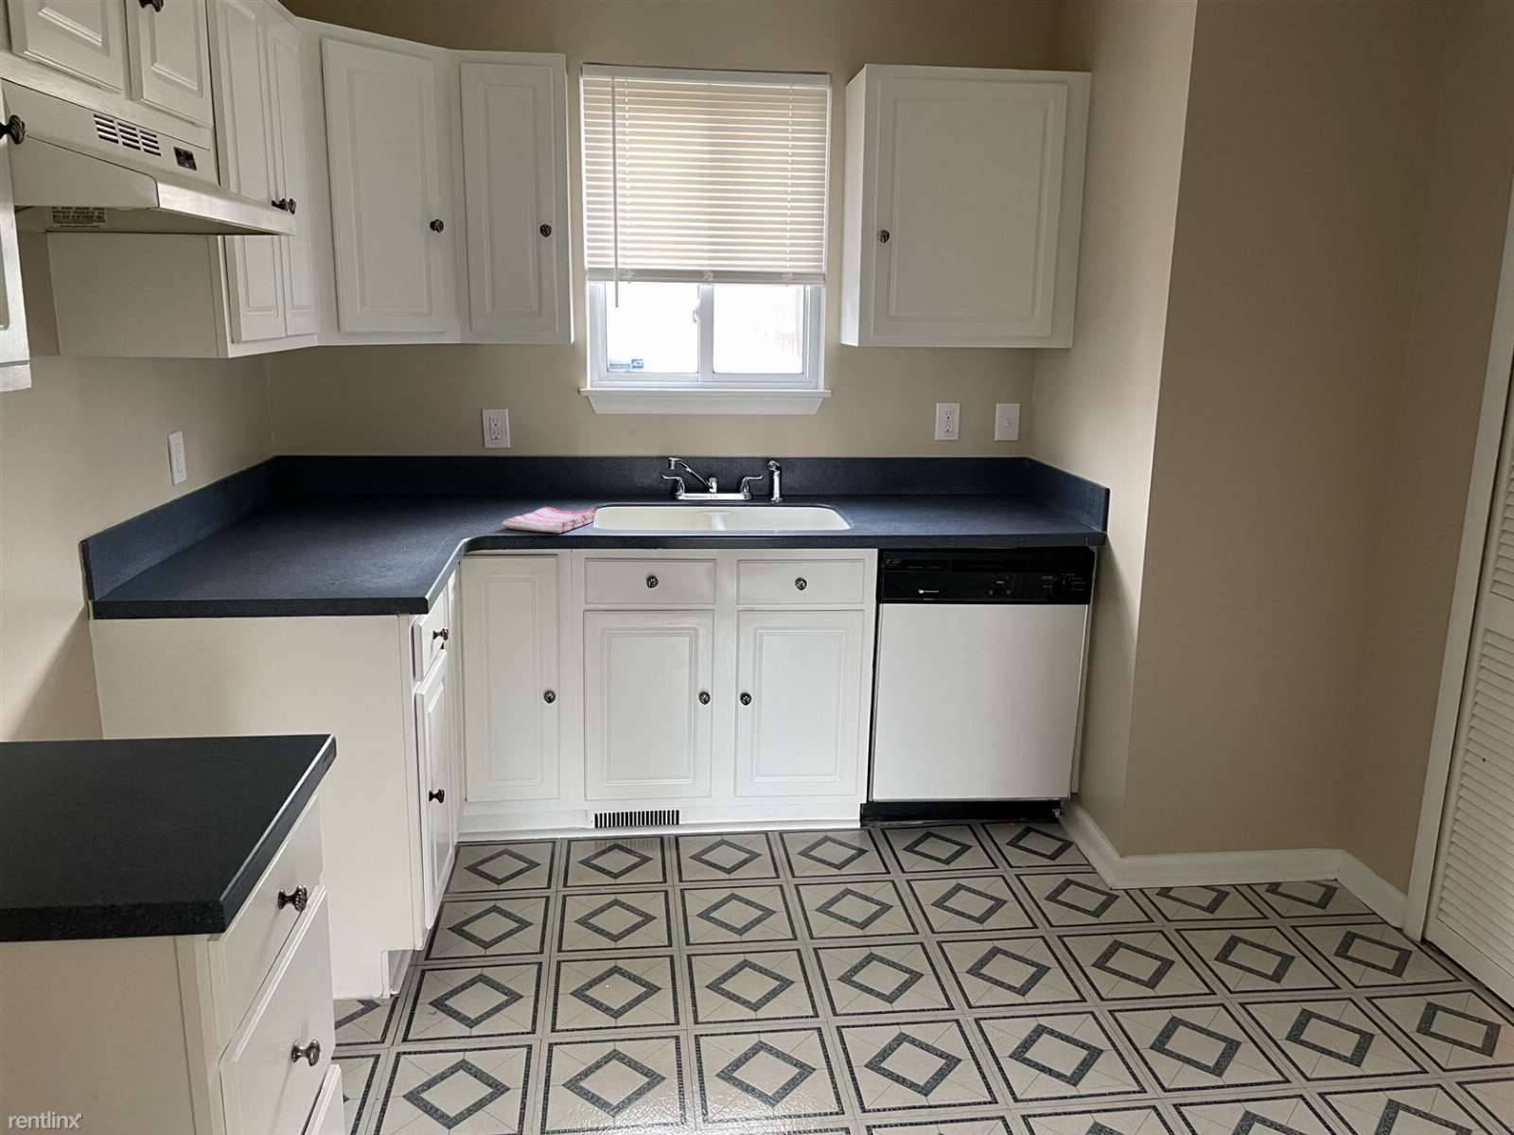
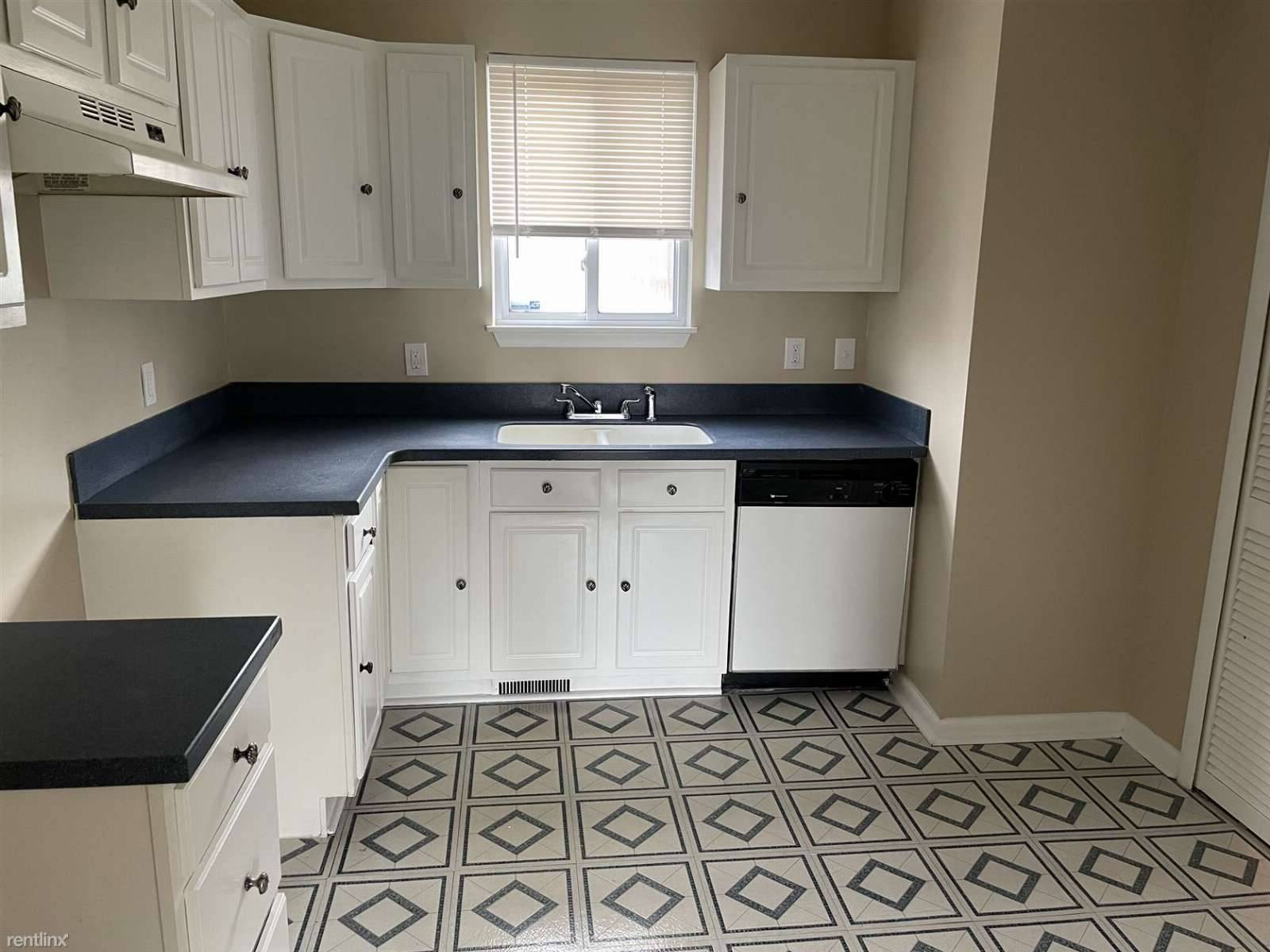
- dish towel [502,506,596,534]
